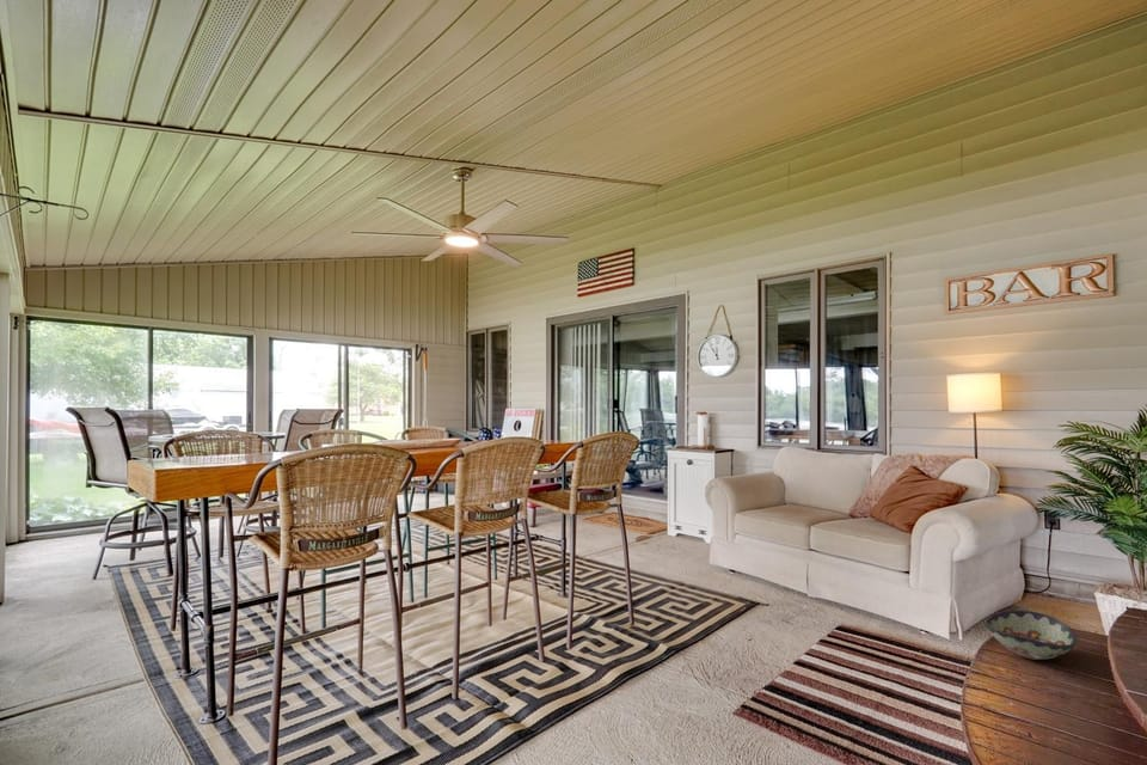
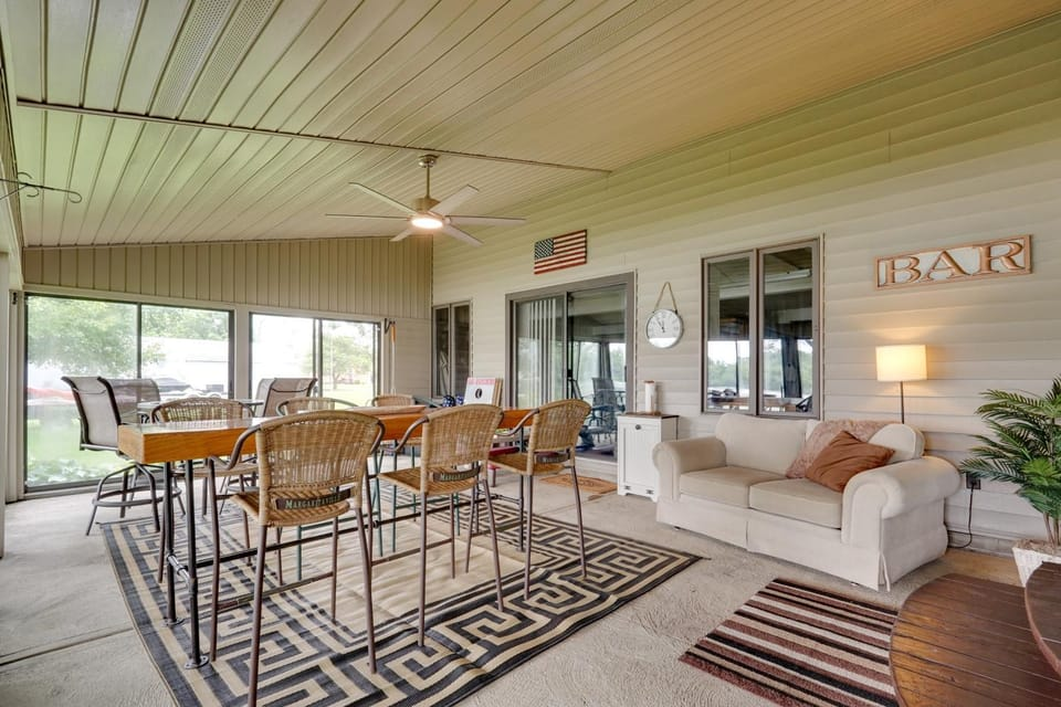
- decorative bowl [983,610,1078,661]
